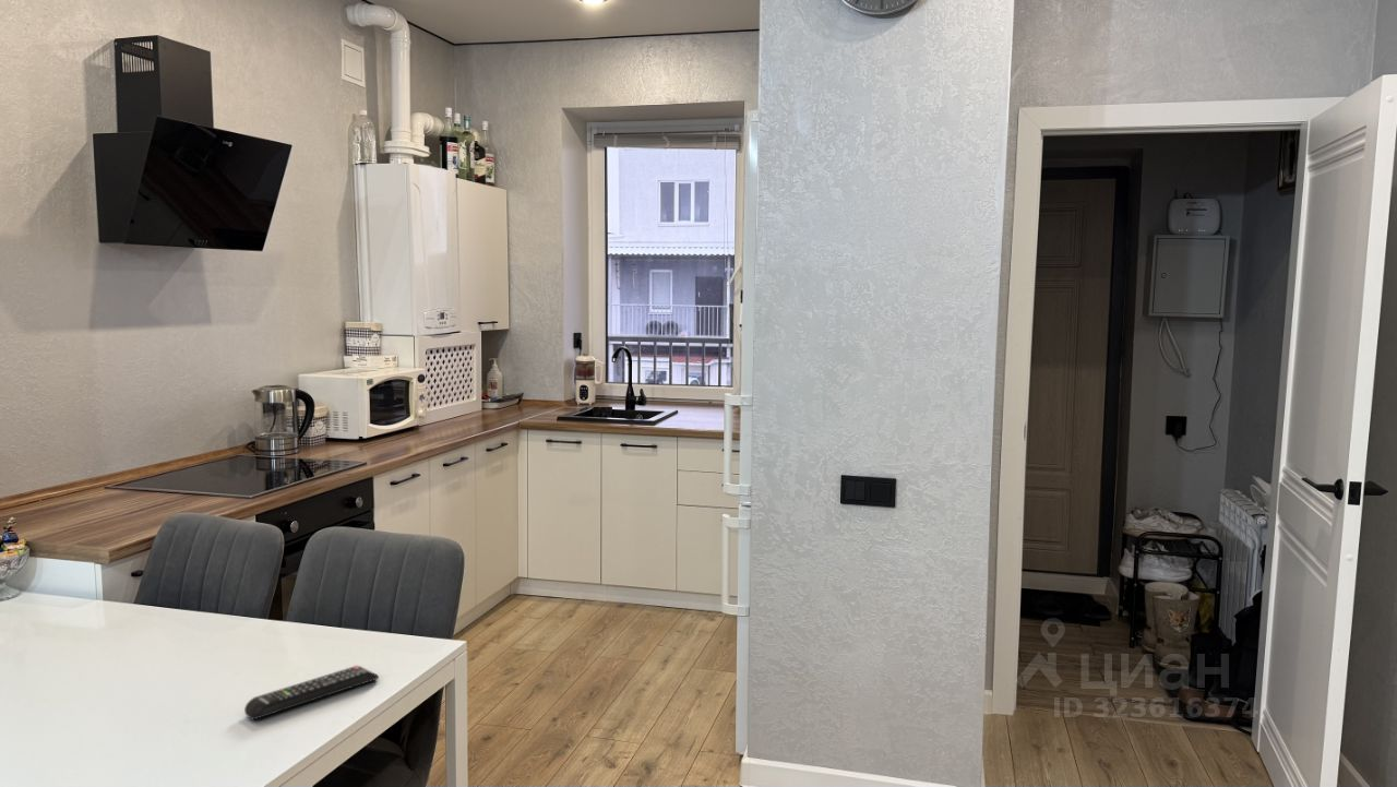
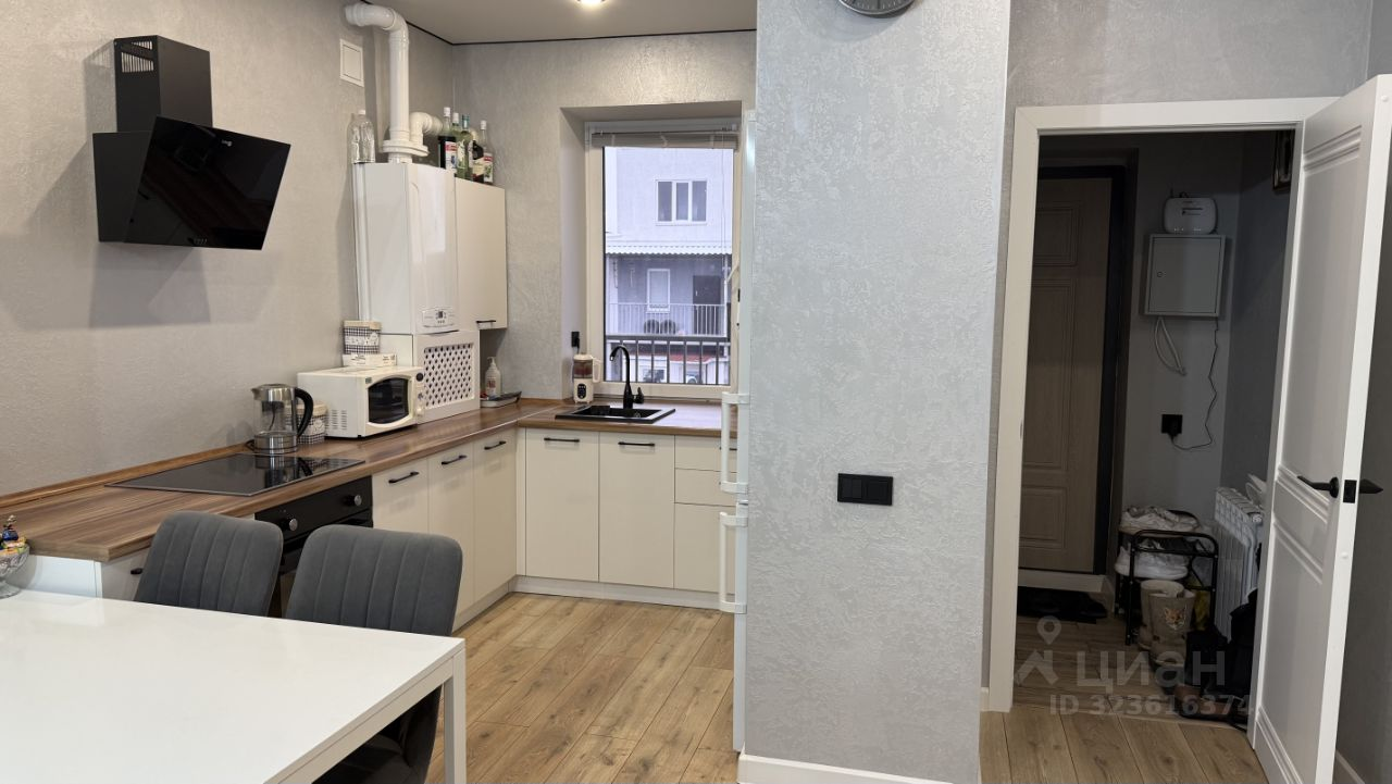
- remote control [243,665,380,722]
